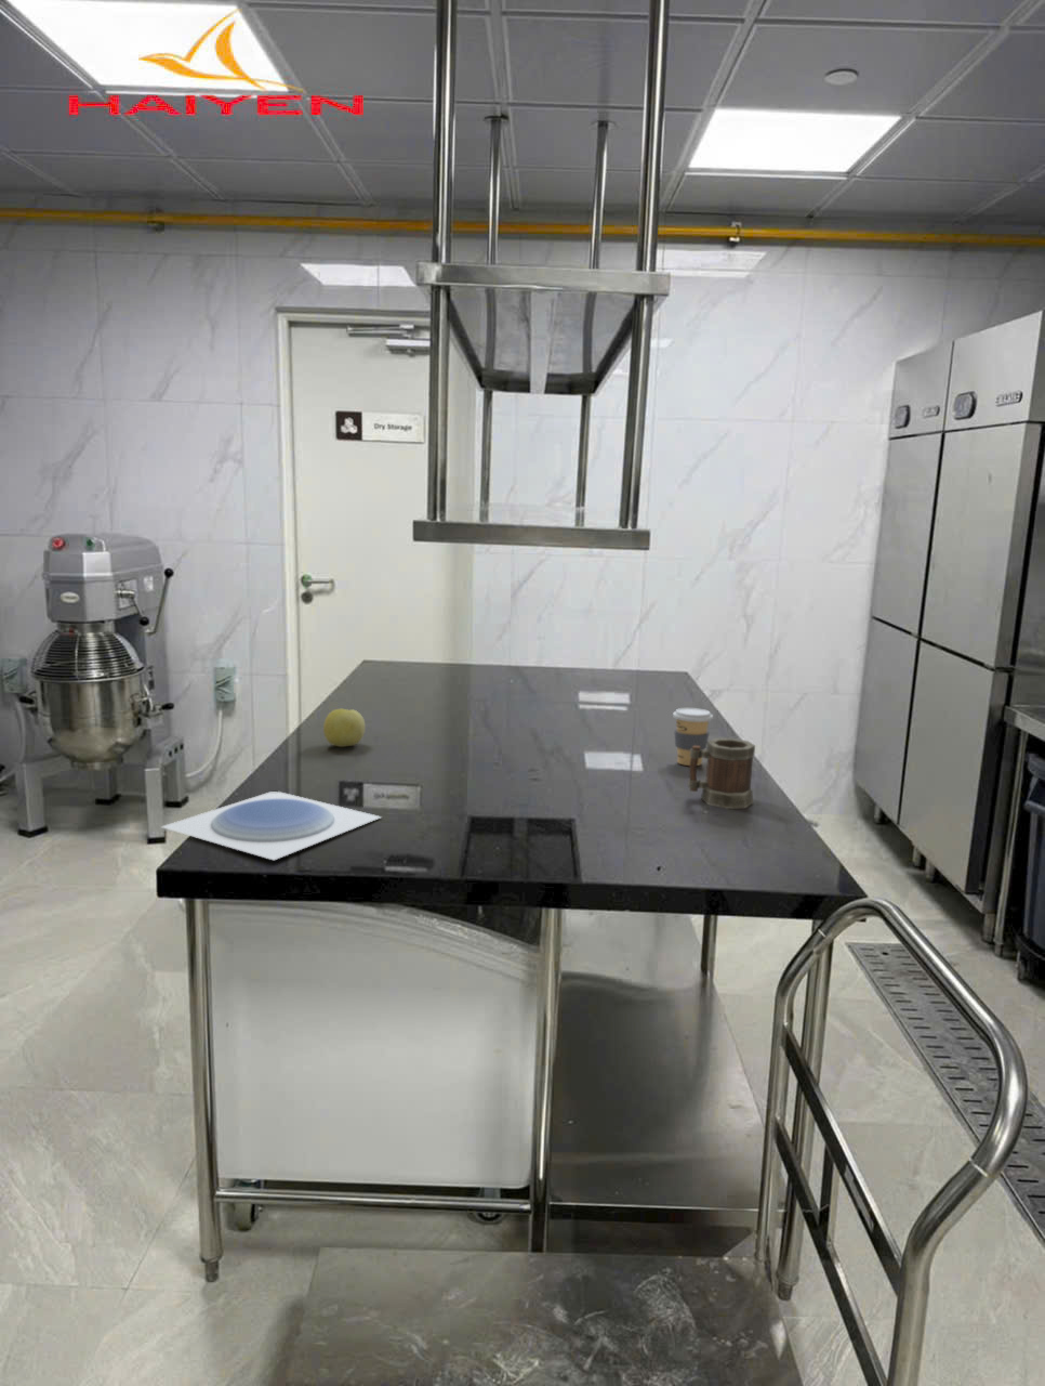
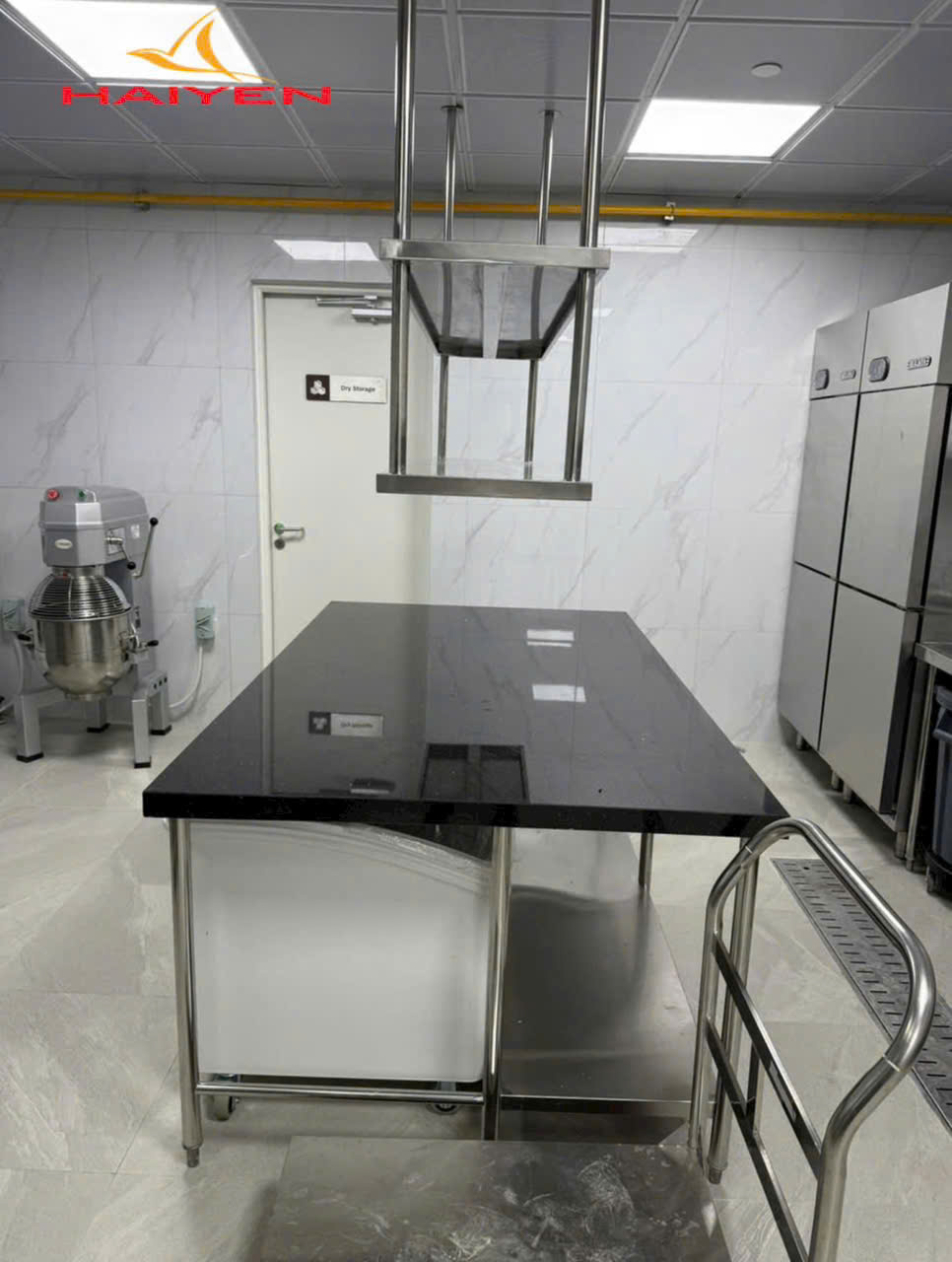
- coffee cup [672,707,713,767]
- mug [687,737,756,809]
- apple [323,708,366,748]
- bowl [160,791,383,861]
